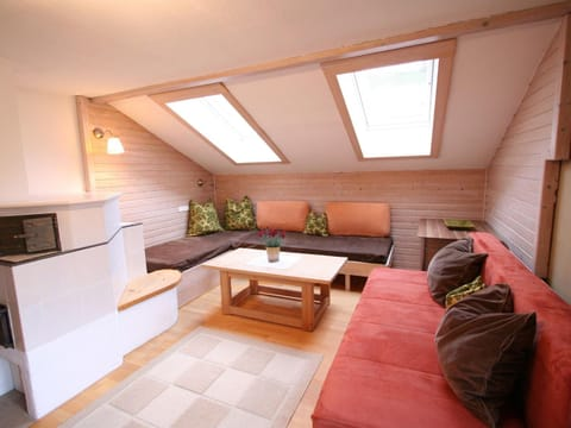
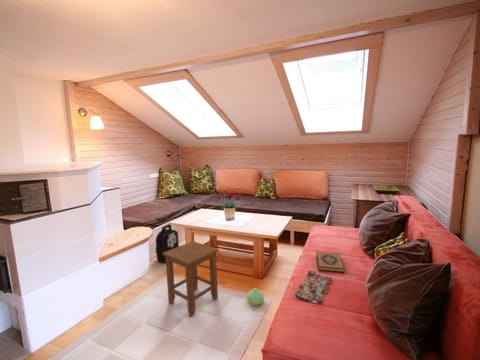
+ hardback book [315,251,346,273]
+ backpack [155,223,180,264]
+ stool [163,240,219,318]
+ magazine [294,269,333,305]
+ plush toy [246,287,265,306]
